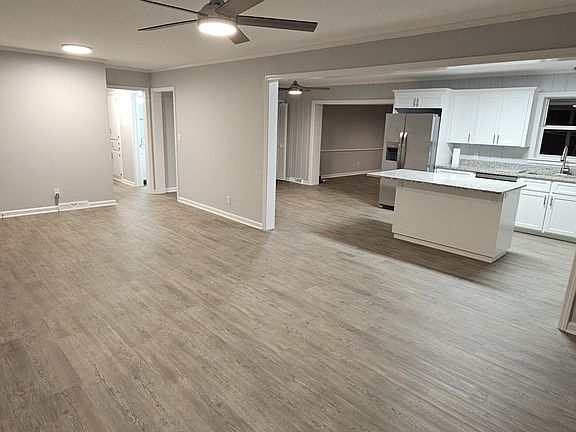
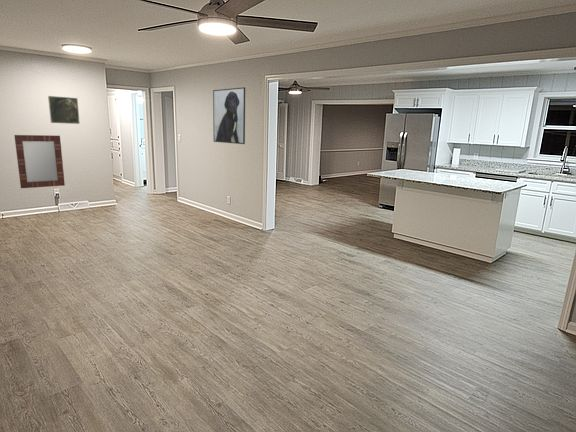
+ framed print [212,86,246,145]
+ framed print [47,95,81,125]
+ home mirror [13,134,66,189]
